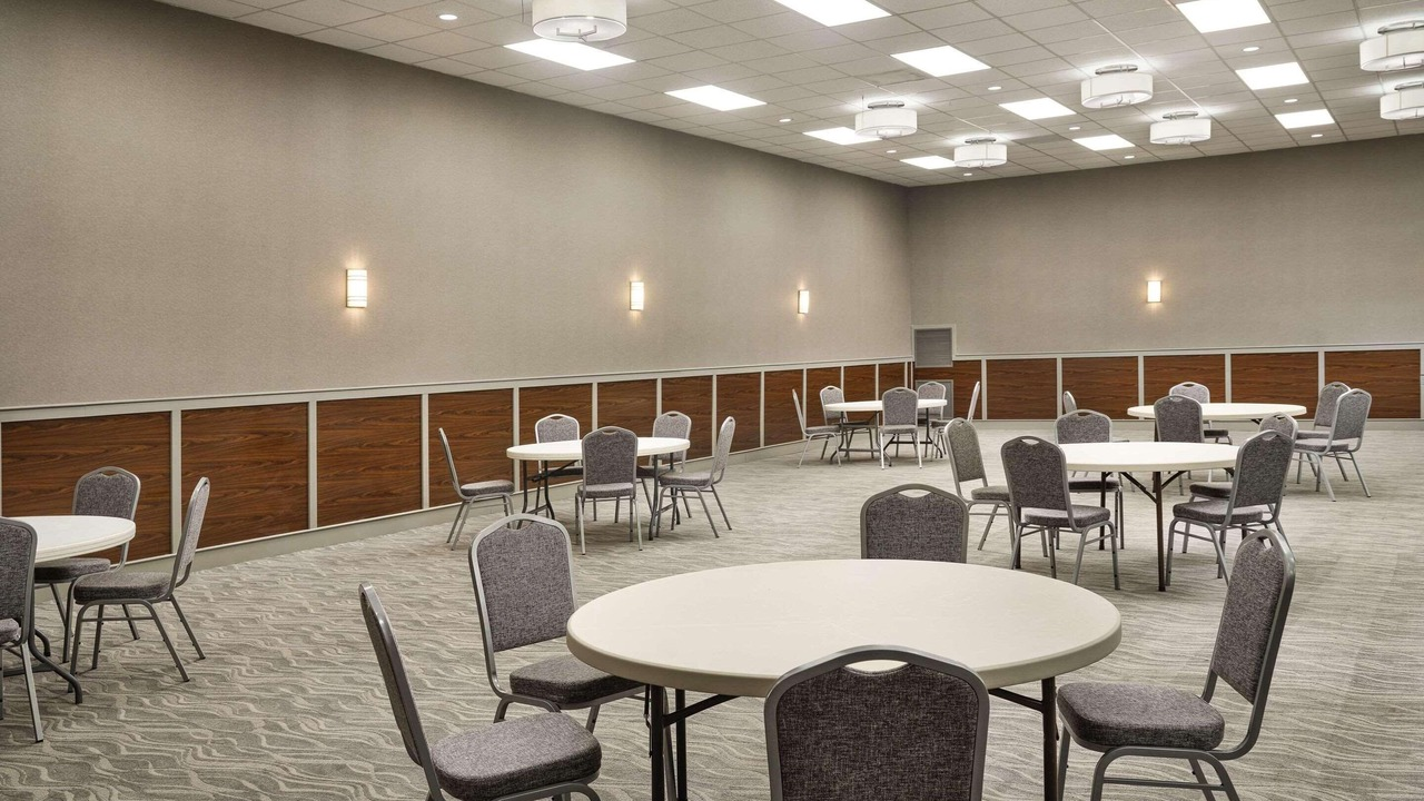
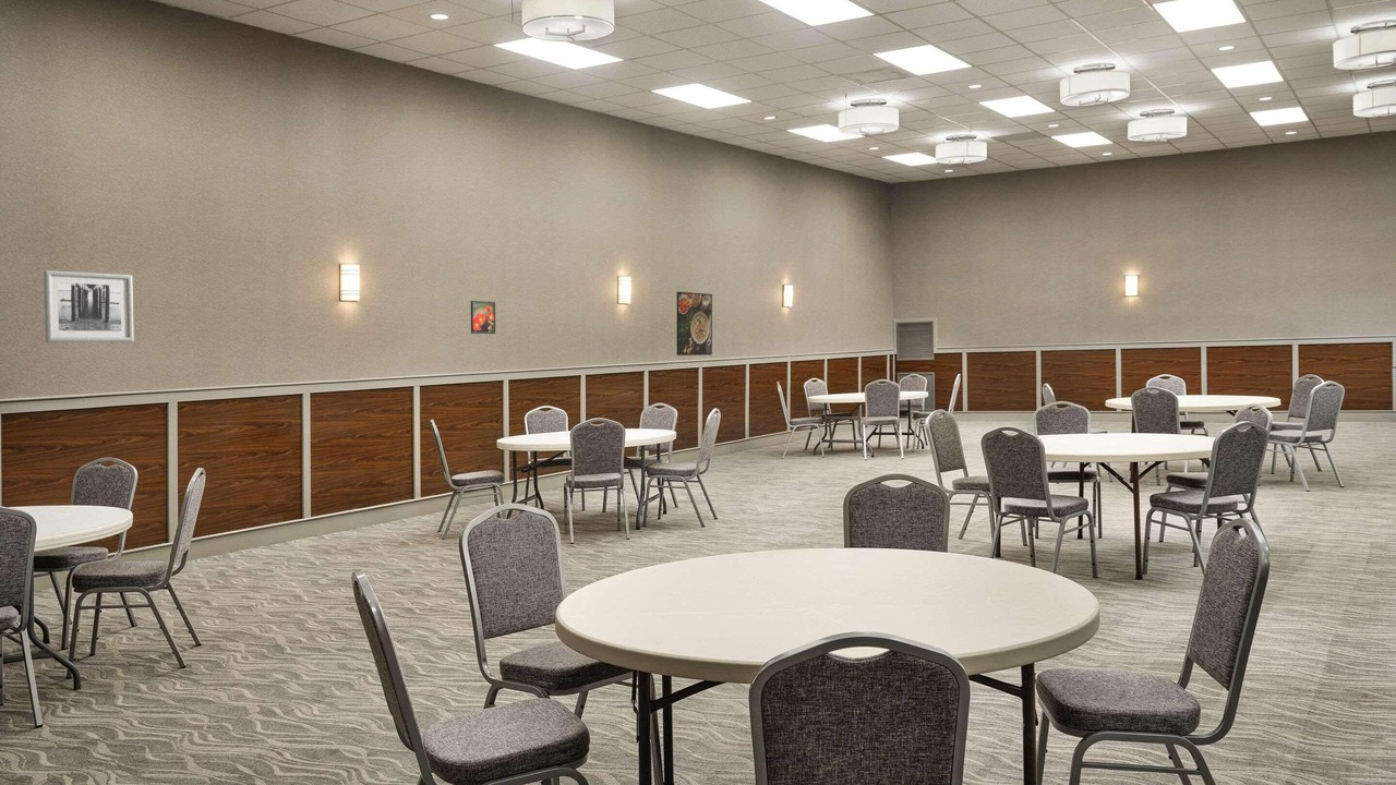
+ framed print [470,300,496,335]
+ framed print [676,291,713,357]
+ wall art [43,269,135,343]
